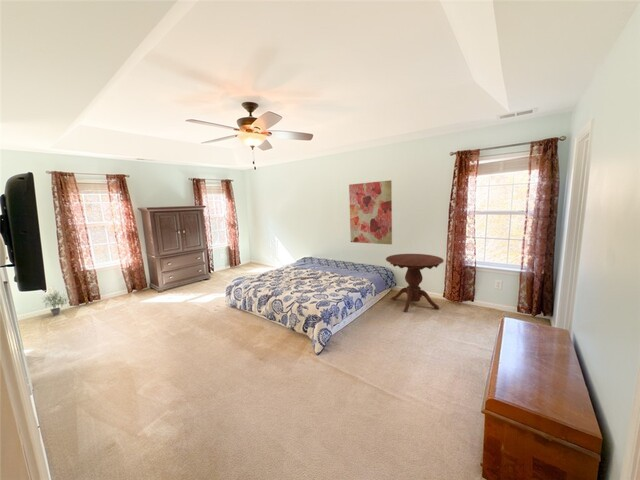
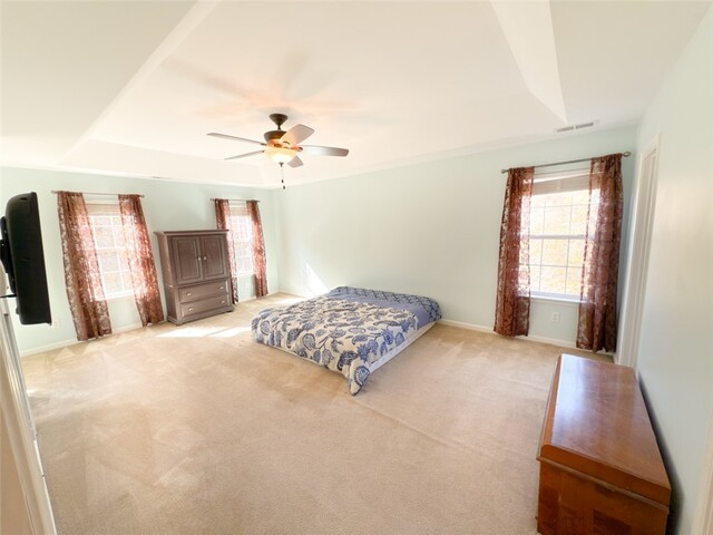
- pedestal table [385,253,445,313]
- wall art [348,179,393,245]
- potted plant [42,290,68,316]
